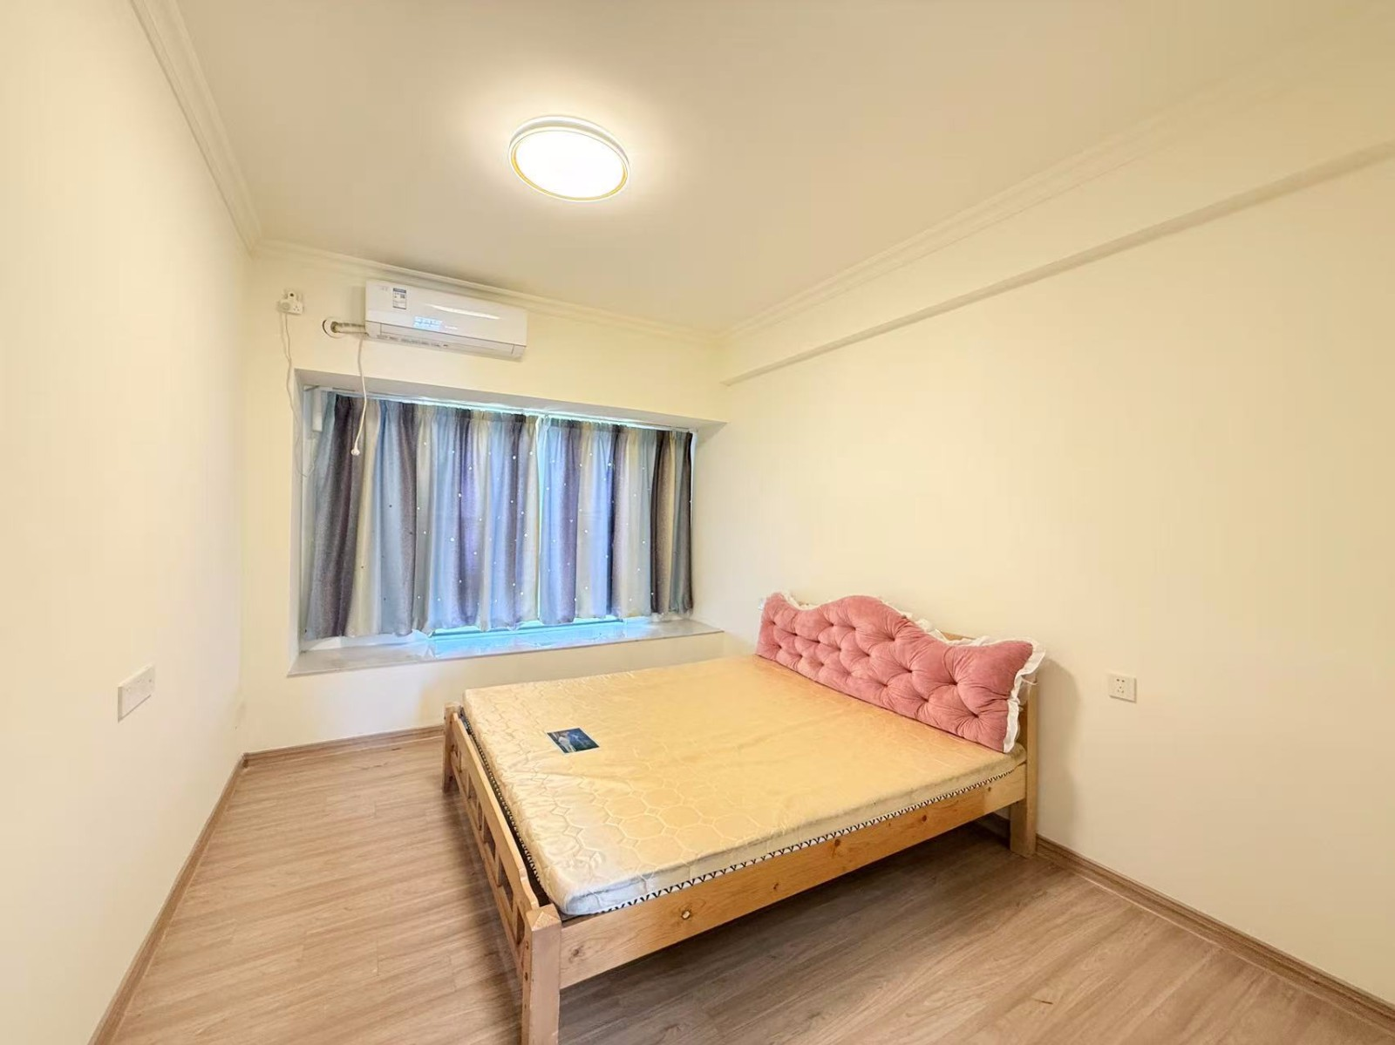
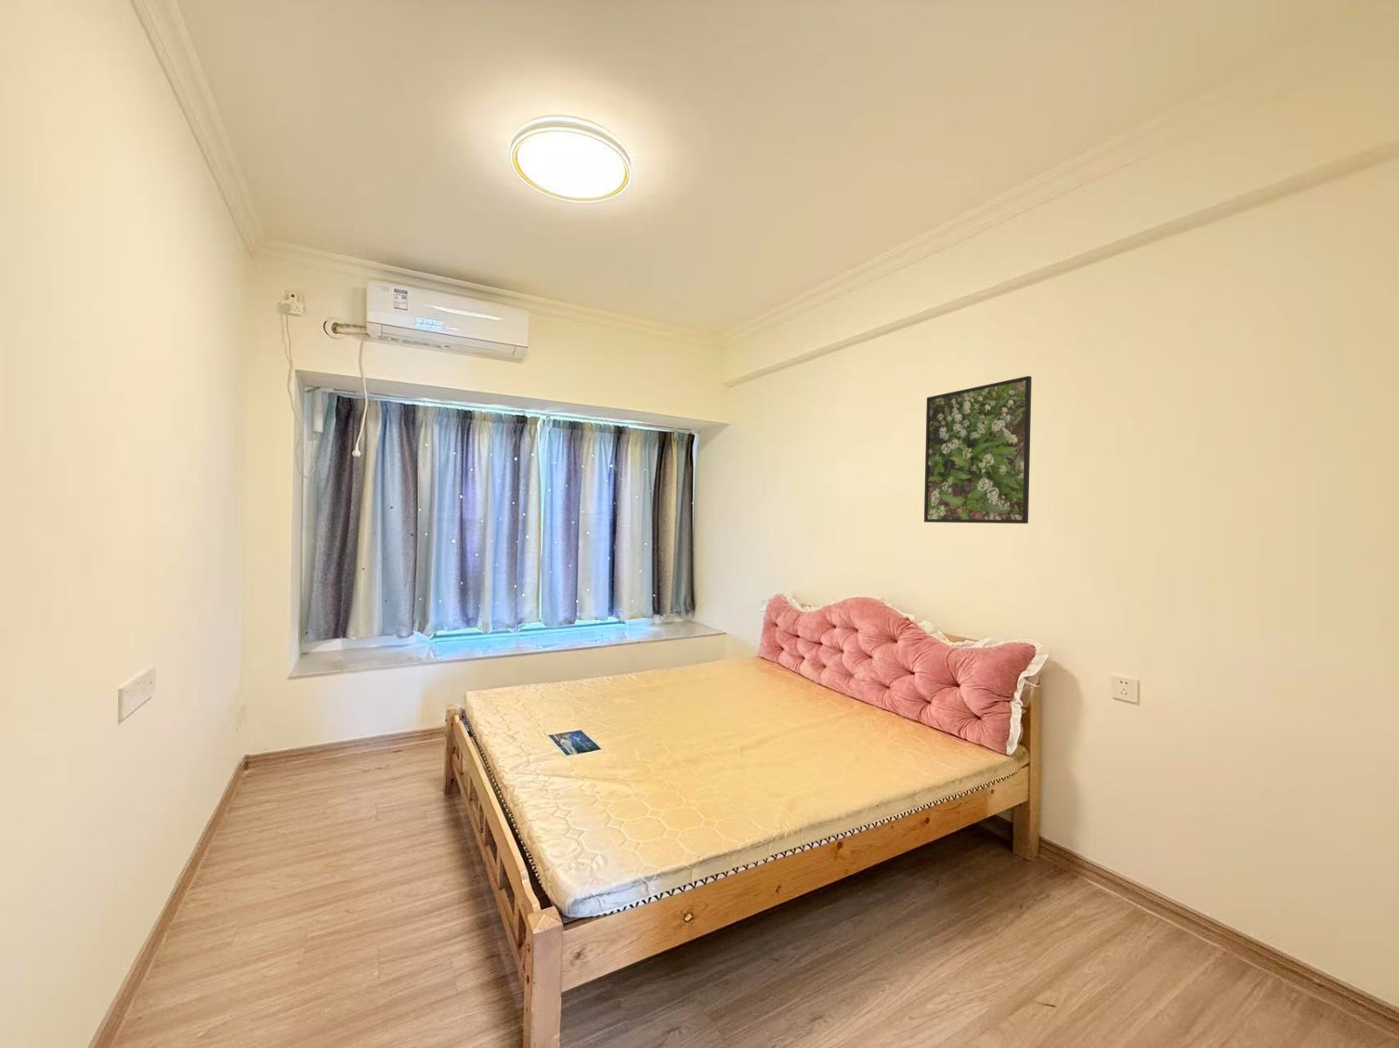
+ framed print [923,375,1032,524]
